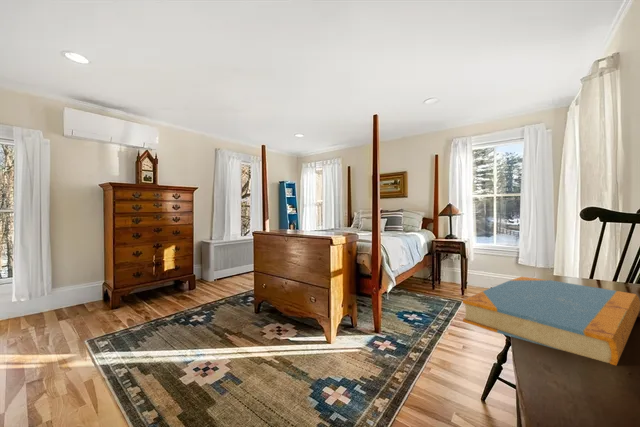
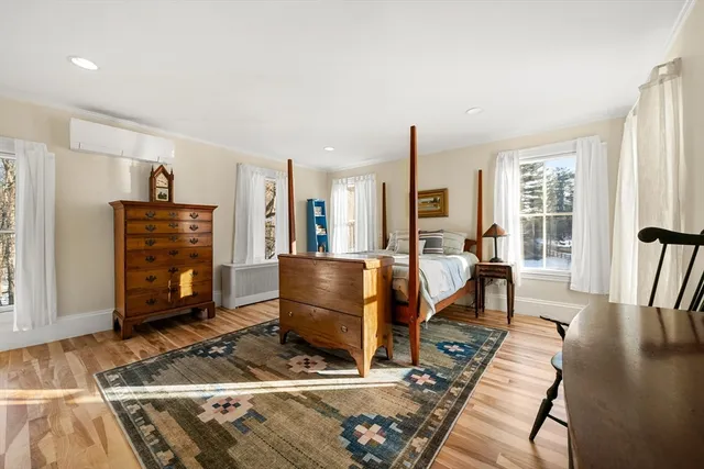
- book [462,276,640,367]
